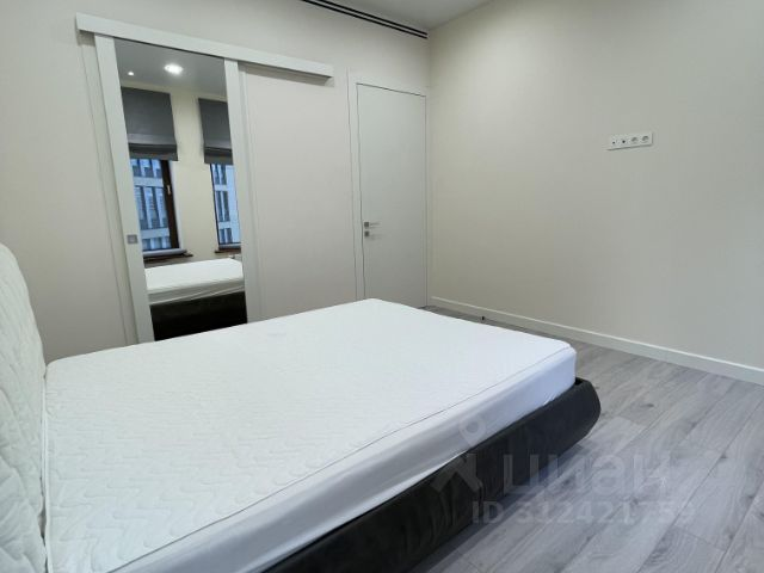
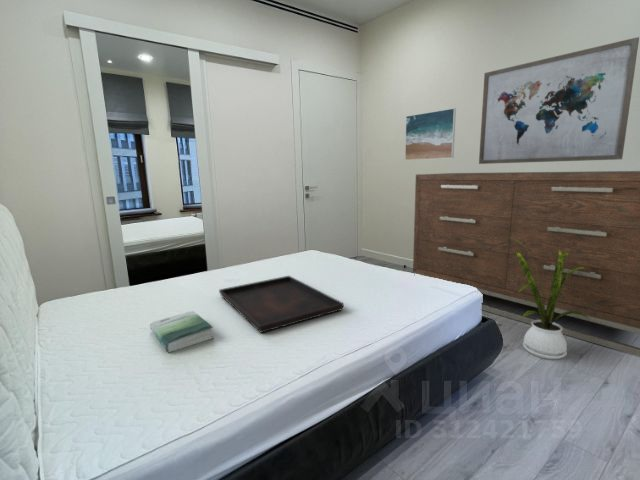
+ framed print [404,107,457,161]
+ serving tray [218,275,345,334]
+ wall art [478,36,640,165]
+ dresser [412,170,640,357]
+ house plant [508,237,589,360]
+ book [149,310,215,354]
